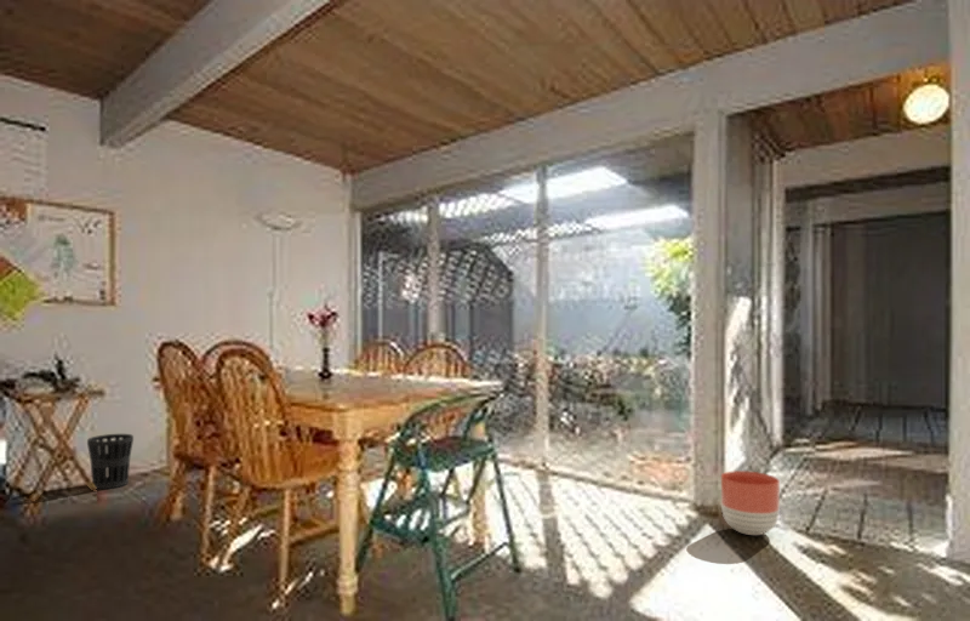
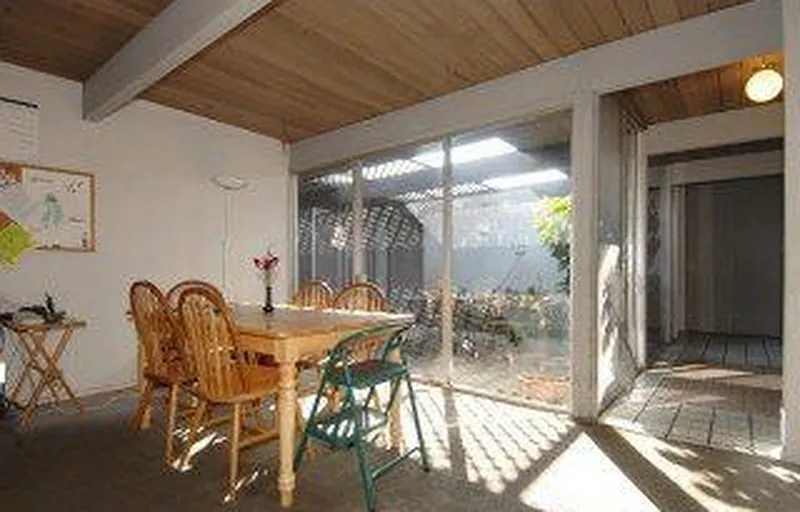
- wastebasket [86,433,135,490]
- planter [720,469,781,536]
